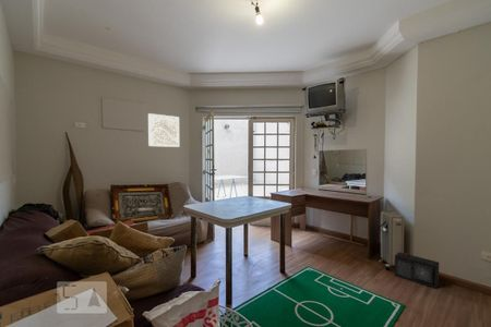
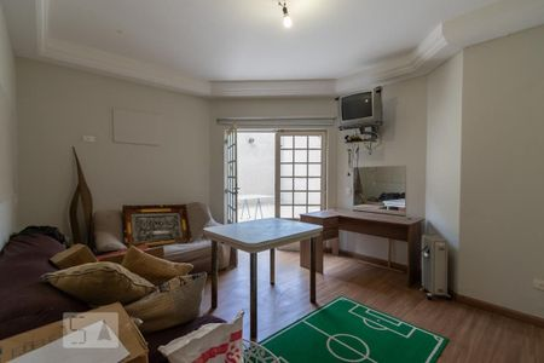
- wall art [147,112,180,148]
- speaker [394,251,440,290]
